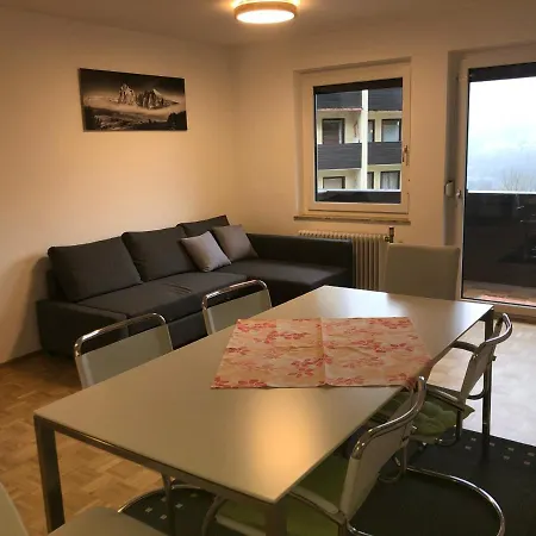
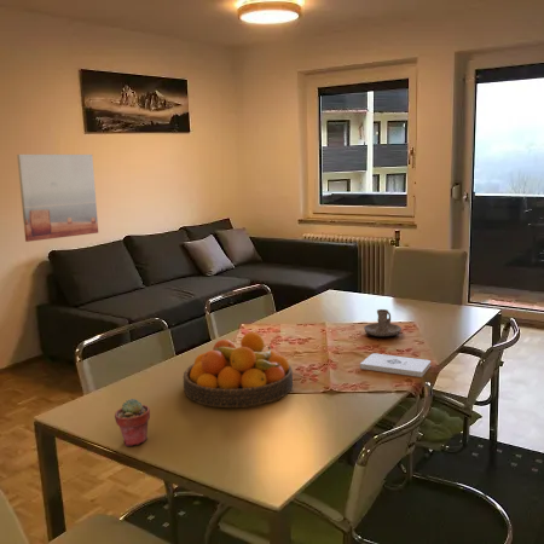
+ potted succulent [114,398,151,447]
+ candle holder [363,308,403,337]
+ notepad [359,352,432,378]
+ fruit bowl [183,331,294,409]
+ wall art [16,154,99,243]
